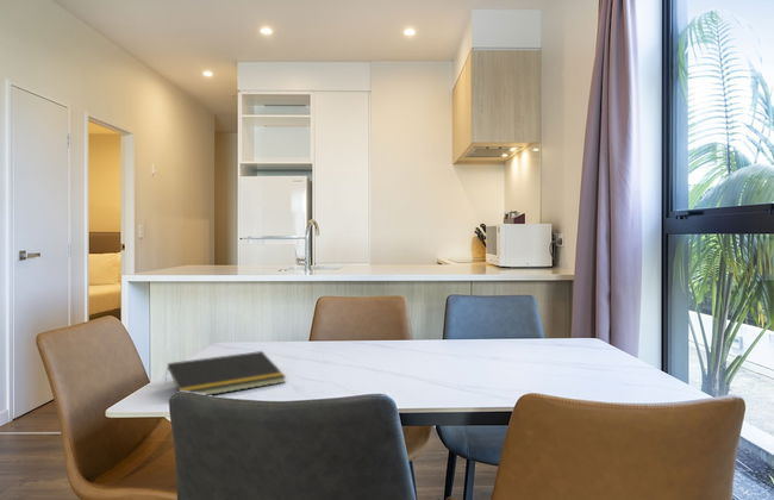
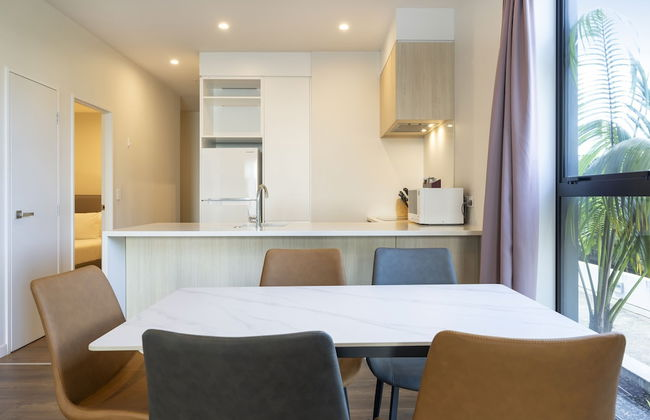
- notepad [164,350,287,396]
